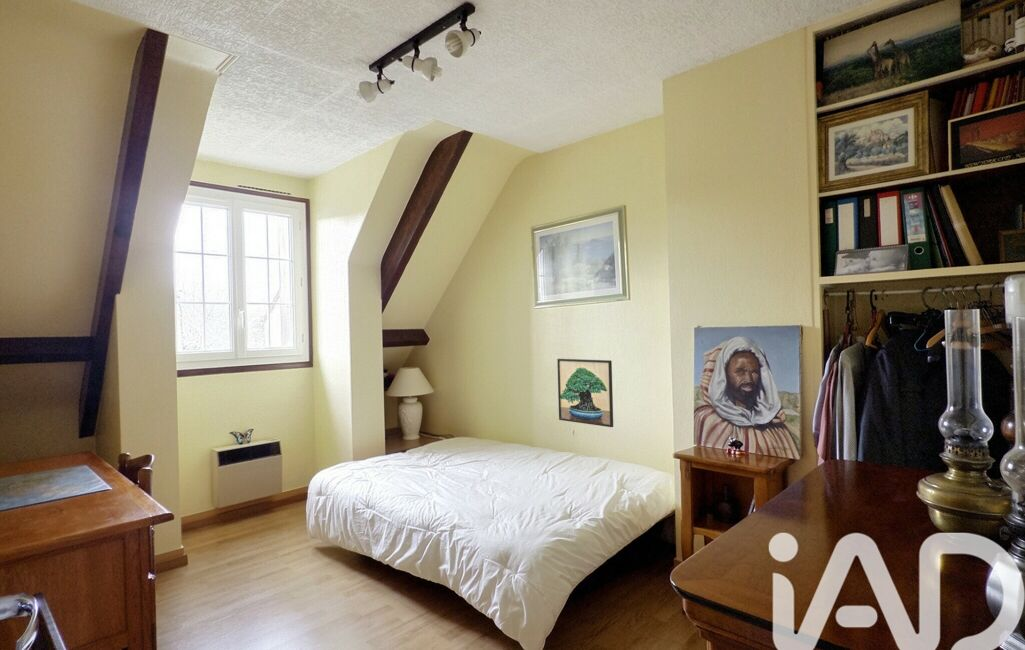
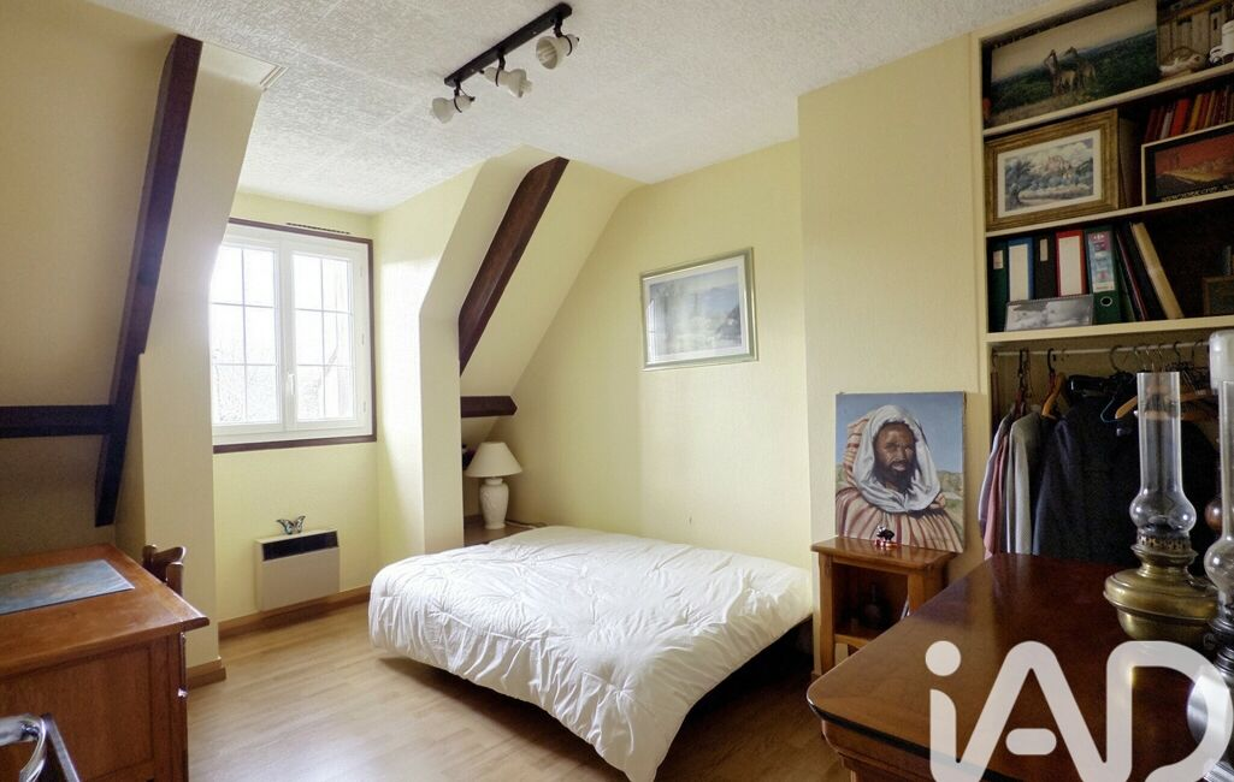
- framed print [556,358,614,428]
